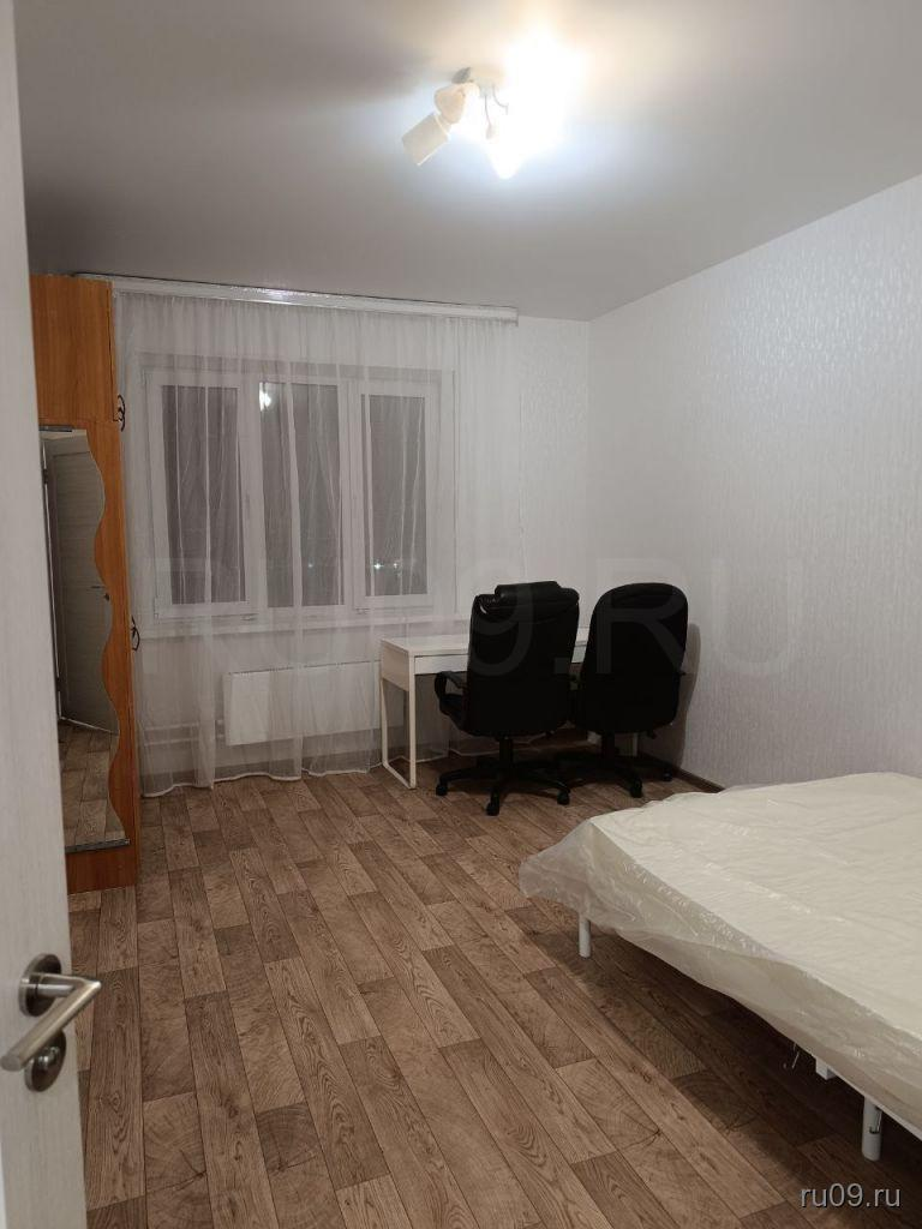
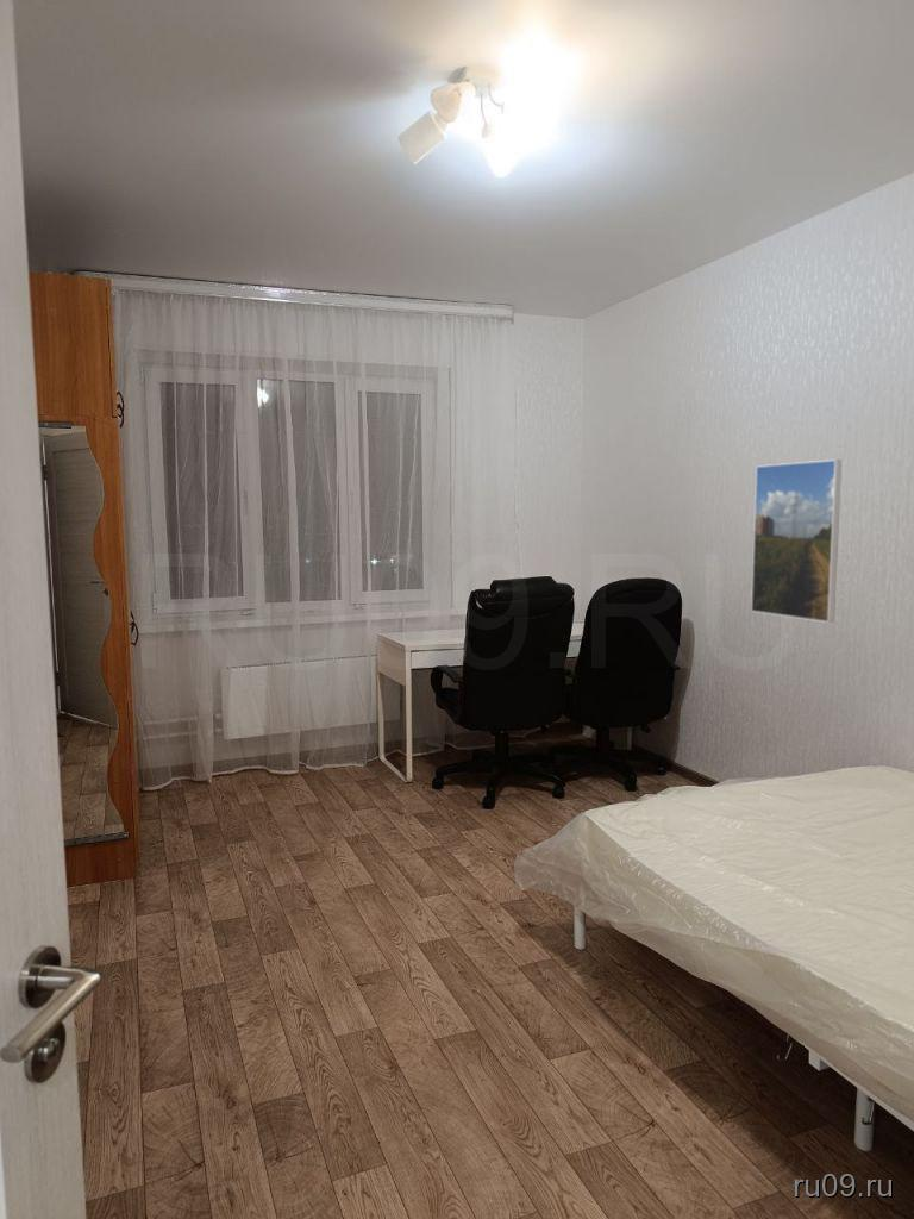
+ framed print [750,458,843,624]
